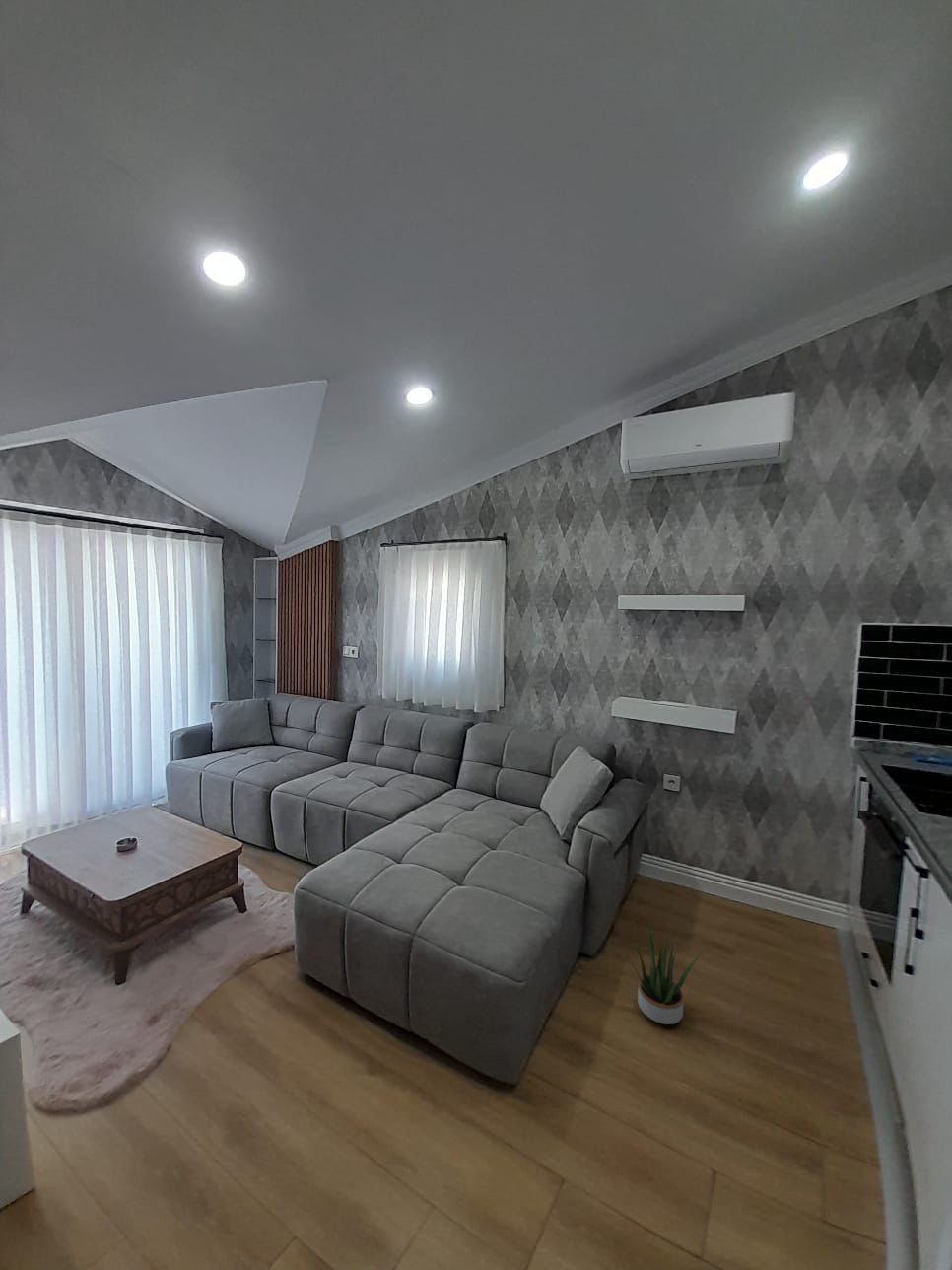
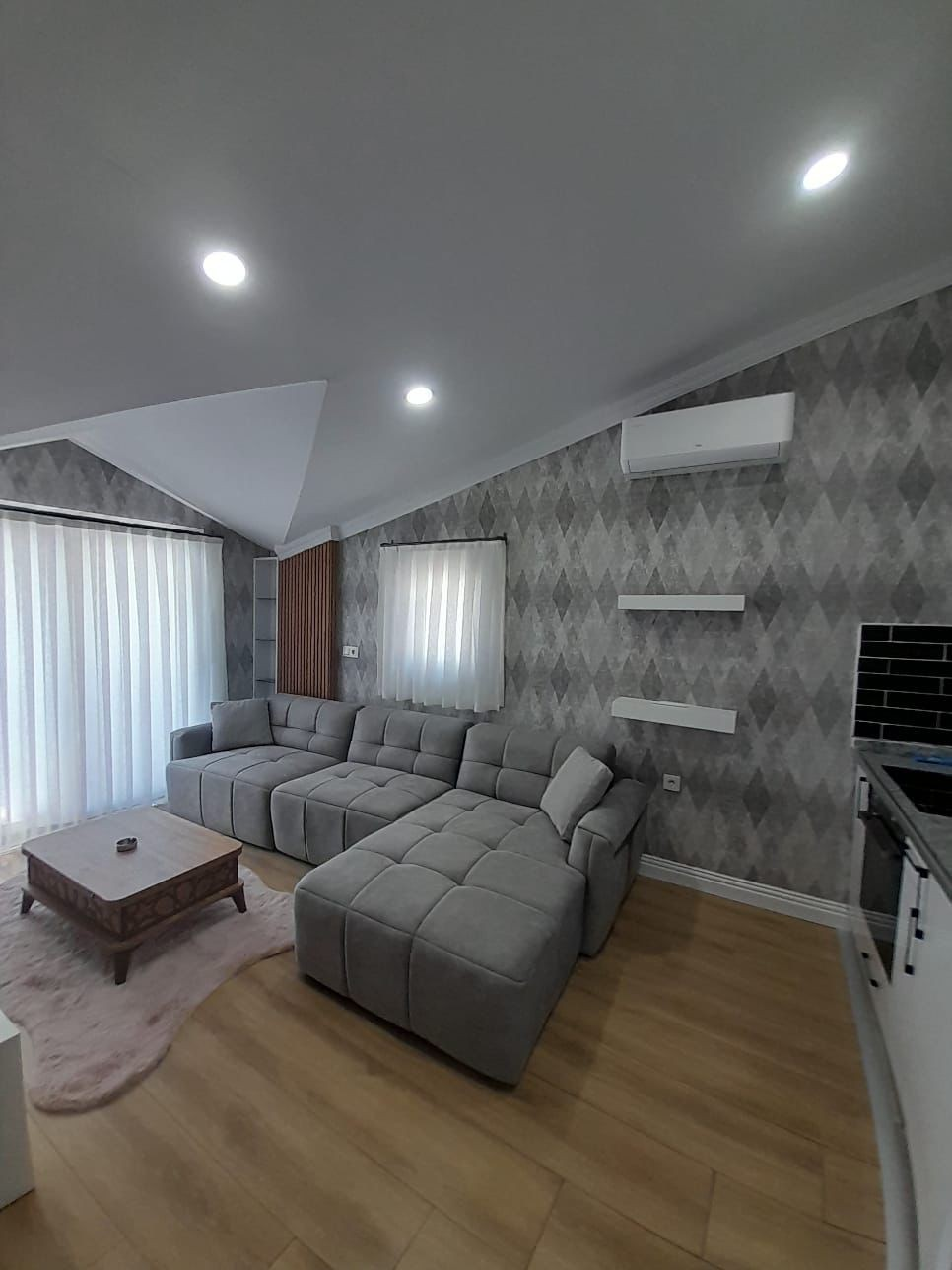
- potted plant [623,922,705,1025]
